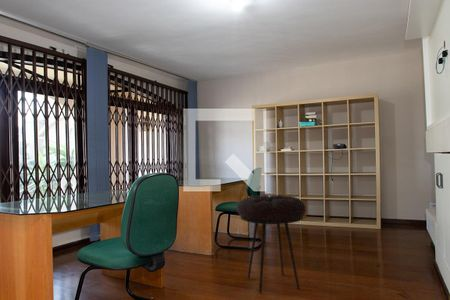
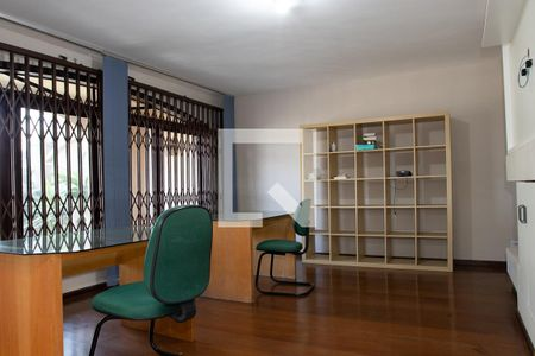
- stool [236,194,307,294]
